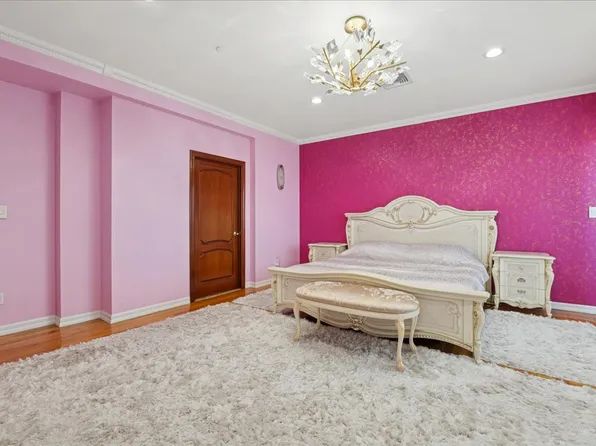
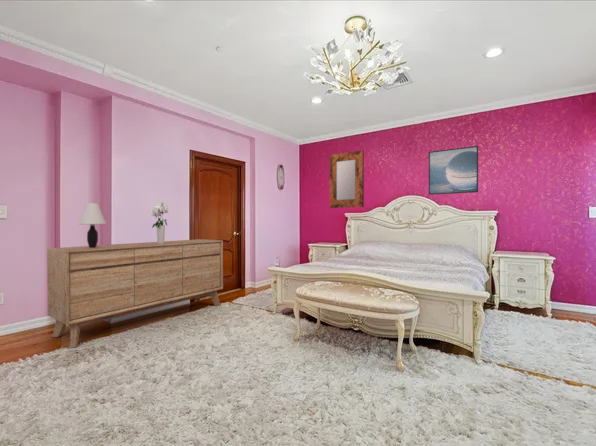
+ bouquet [150,201,170,244]
+ table lamp [77,202,107,248]
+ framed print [428,145,479,196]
+ sideboard [46,238,224,349]
+ home mirror [329,149,365,209]
